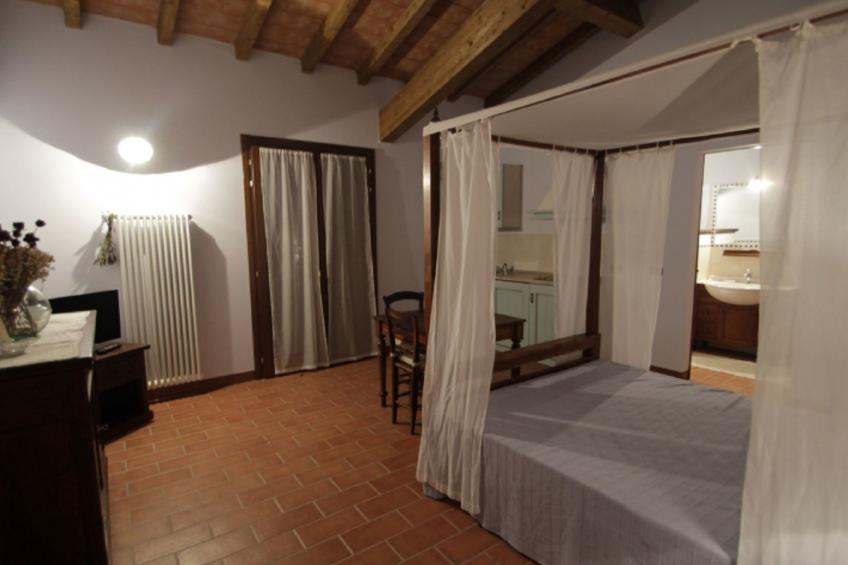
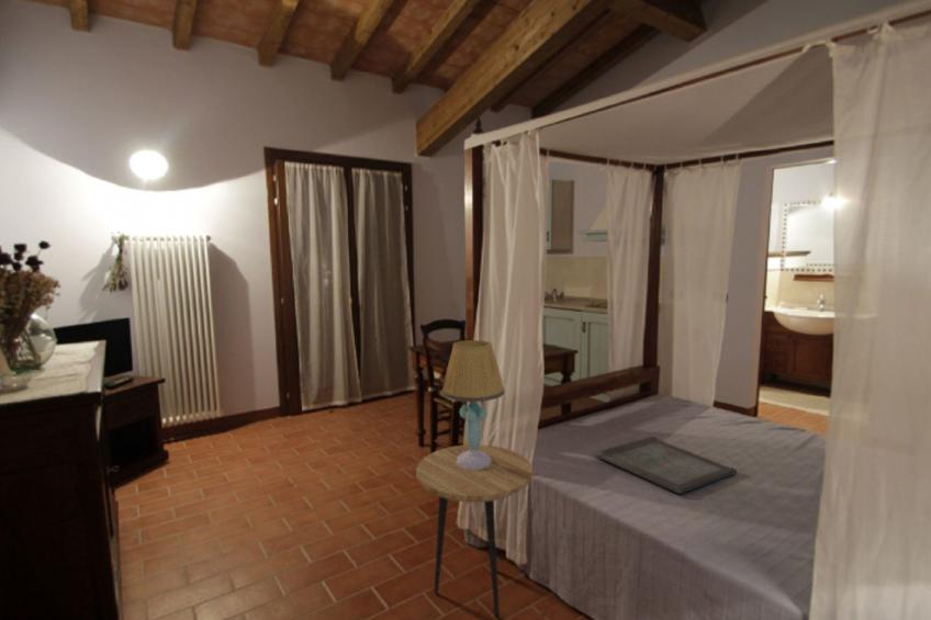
+ table lamp [440,339,505,470]
+ serving tray [593,436,738,495]
+ side table [415,443,534,620]
